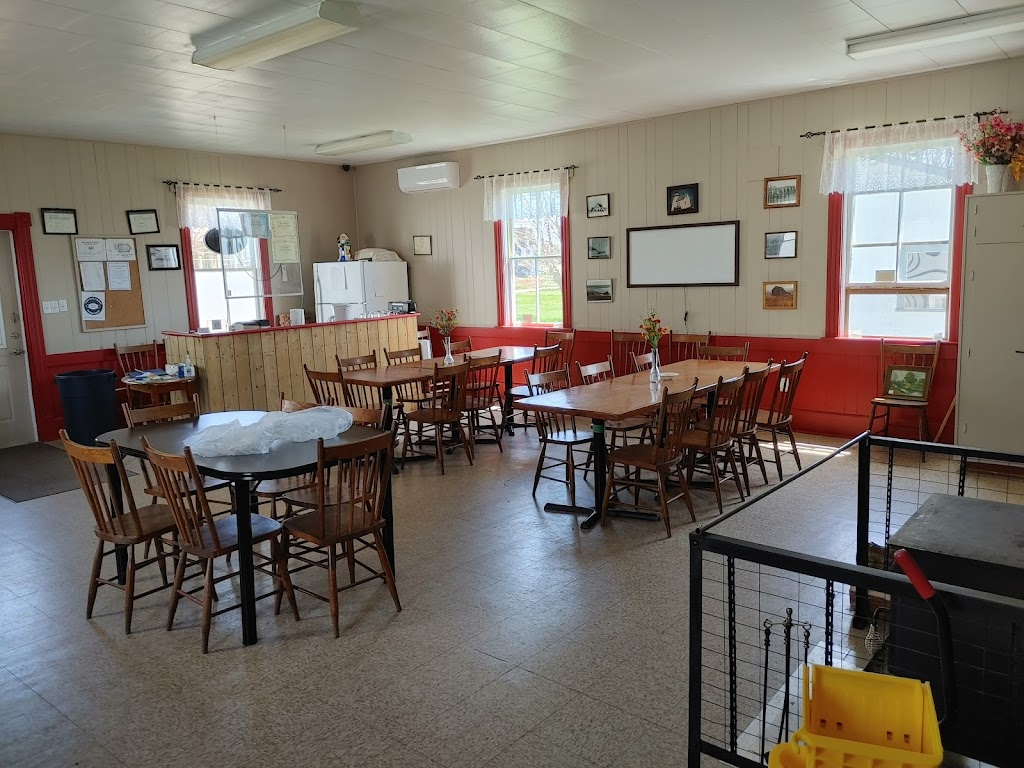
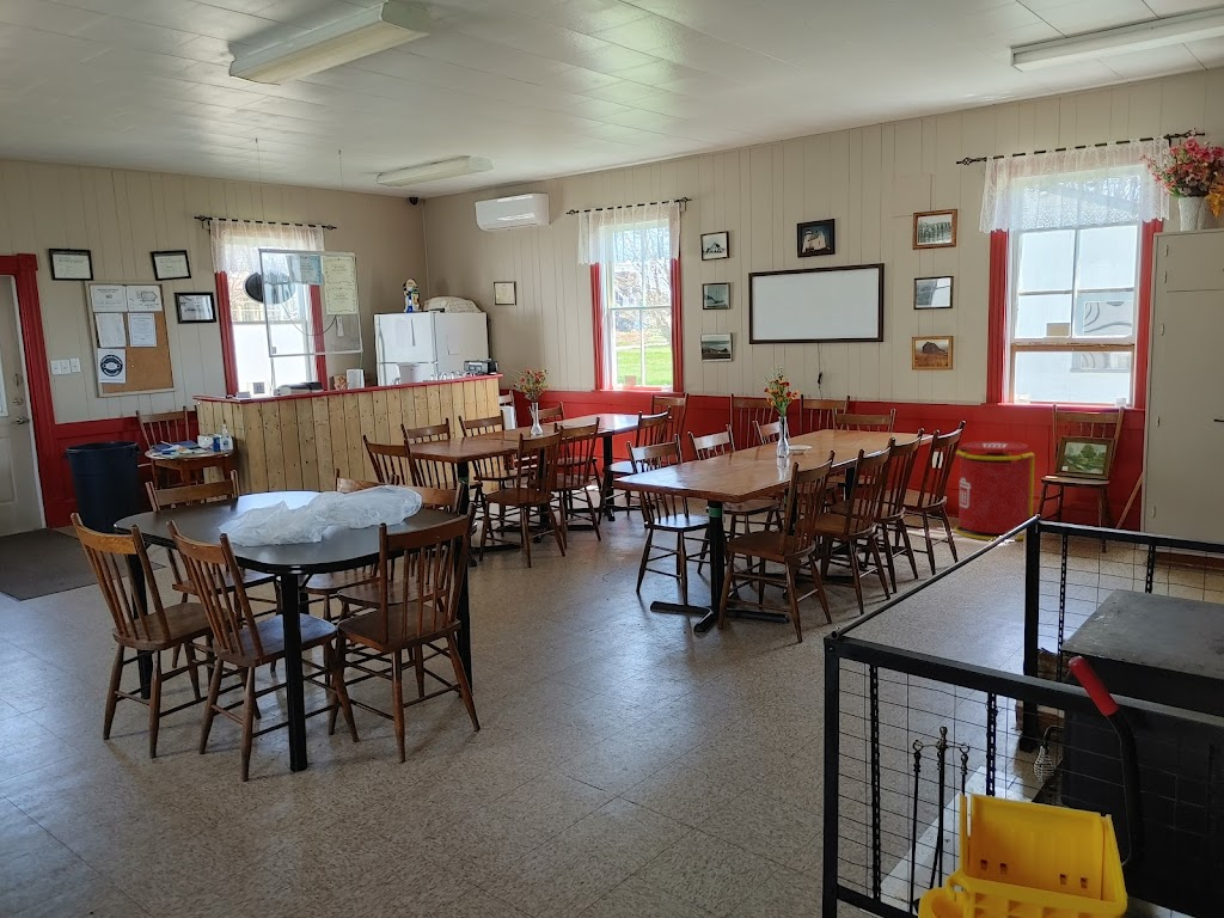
+ trash can [953,440,1036,541]
